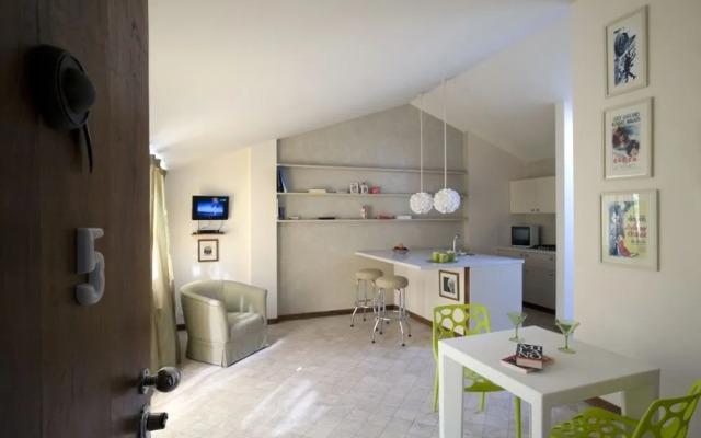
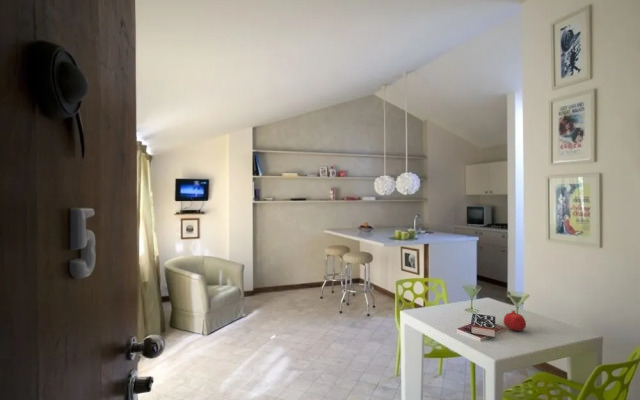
+ fruit [503,310,527,332]
